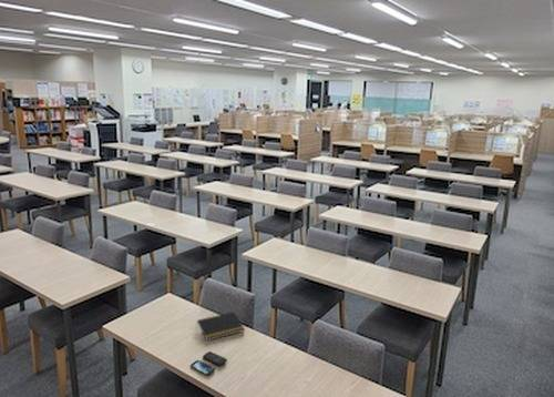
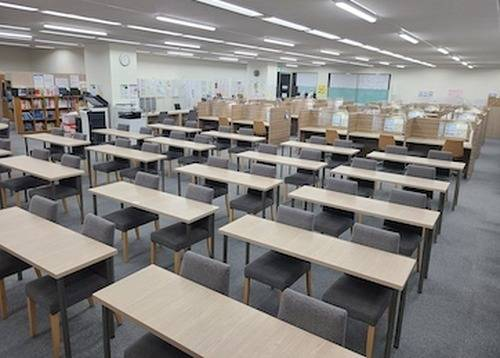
- notepad [195,311,246,342]
- smartphone [189,350,228,376]
